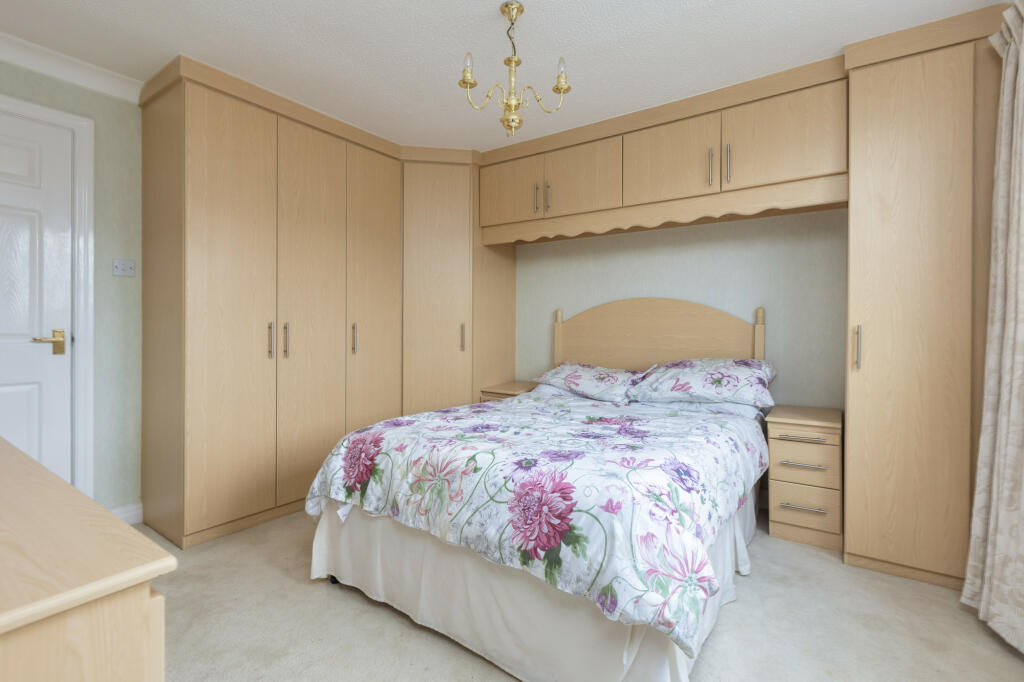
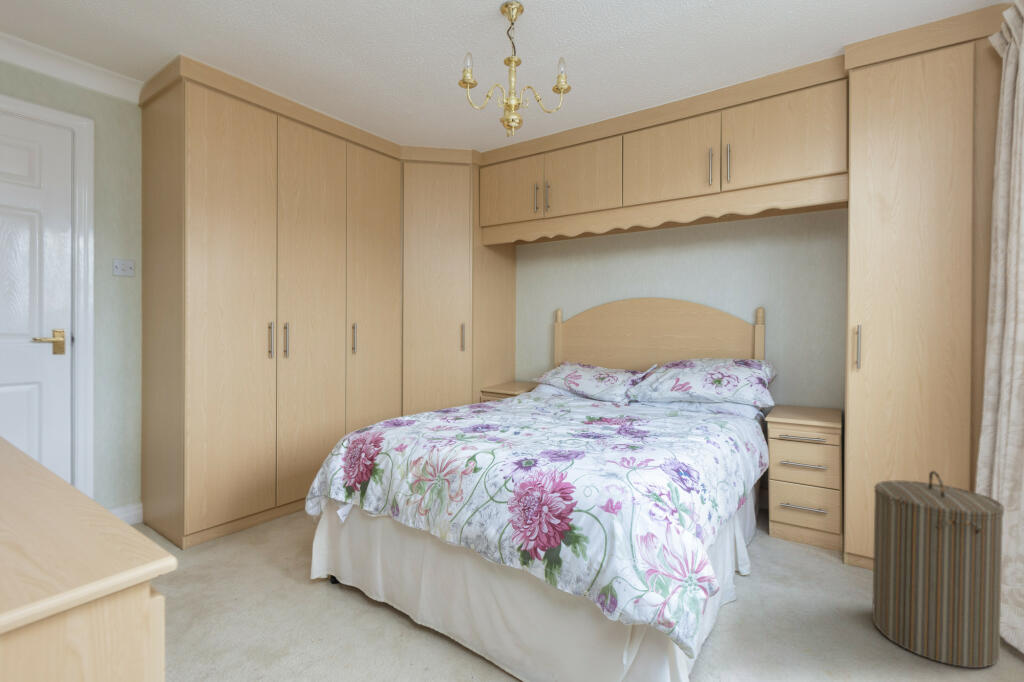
+ laundry hamper [871,470,1005,669]
